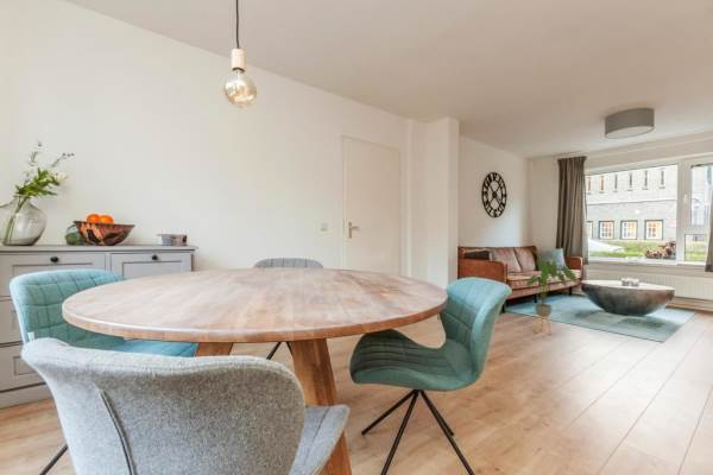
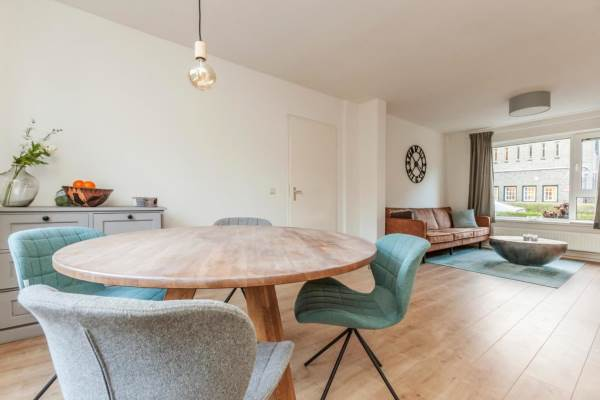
- house plant [525,259,578,336]
